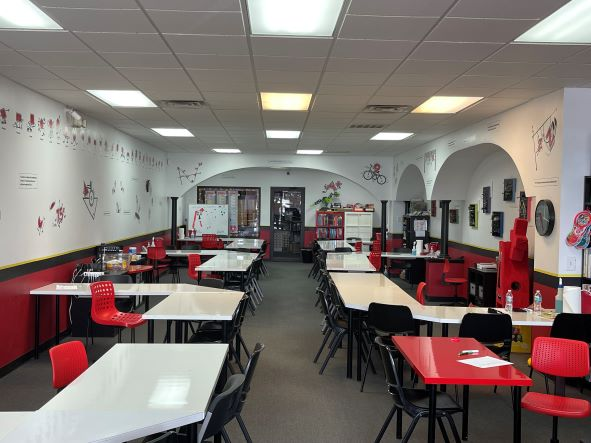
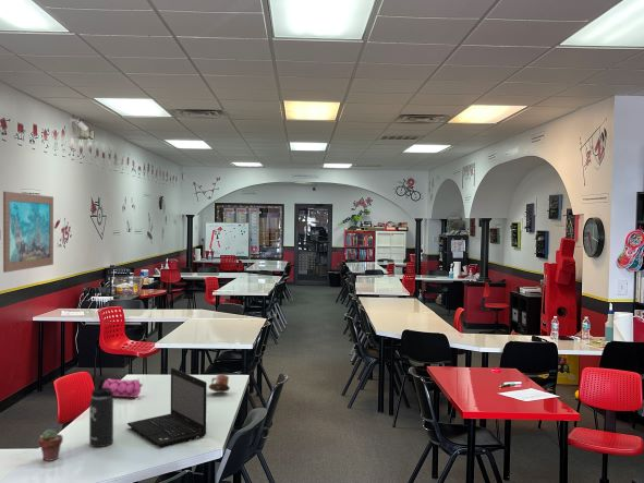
+ potted succulent [37,427,64,462]
+ thermos bottle [88,378,114,448]
+ laptop [126,366,208,448]
+ wall art [2,191,54,274]
+ pencil case [102,377,144,399]
+ mug [208,373,231,394]
